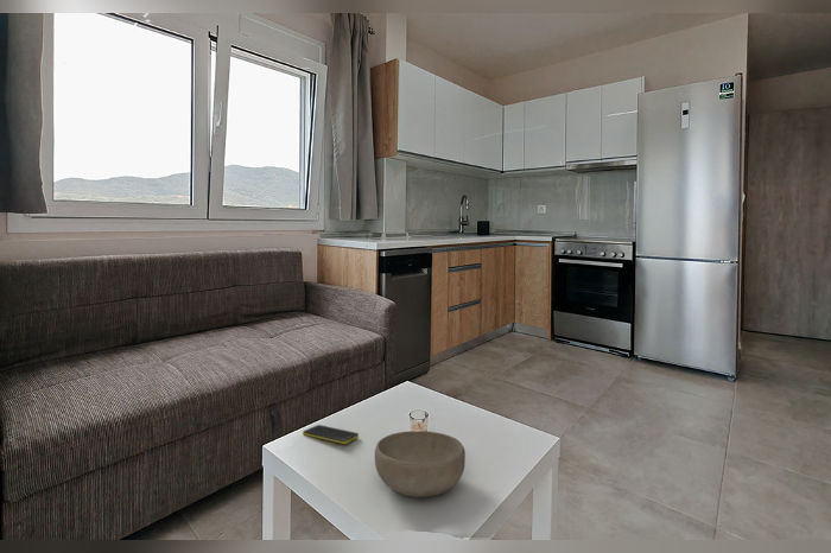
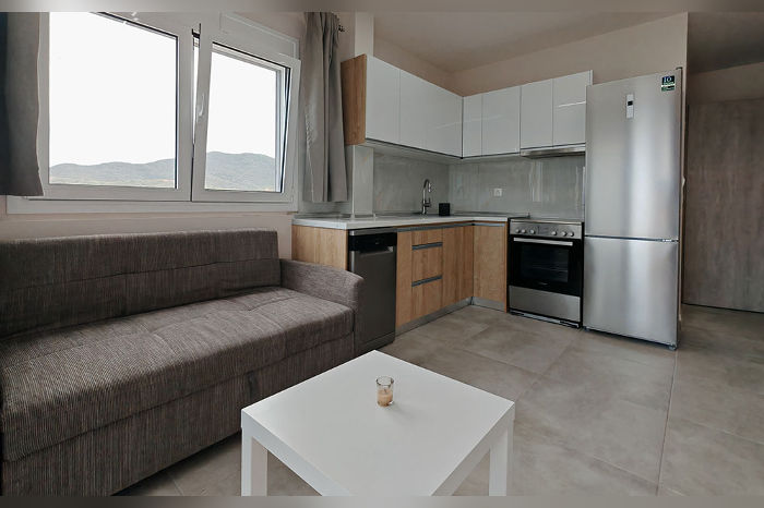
- smartphone [302,424,360,445]
- bowl [374,430,467,498]
